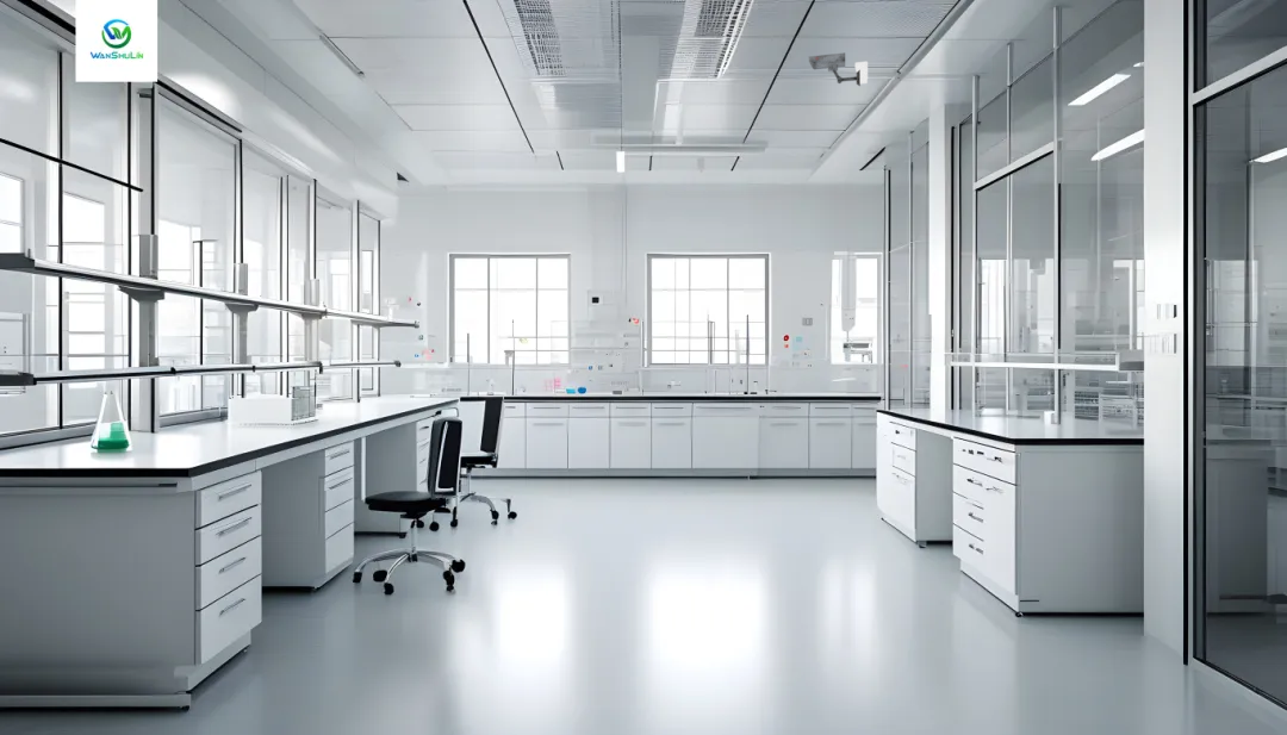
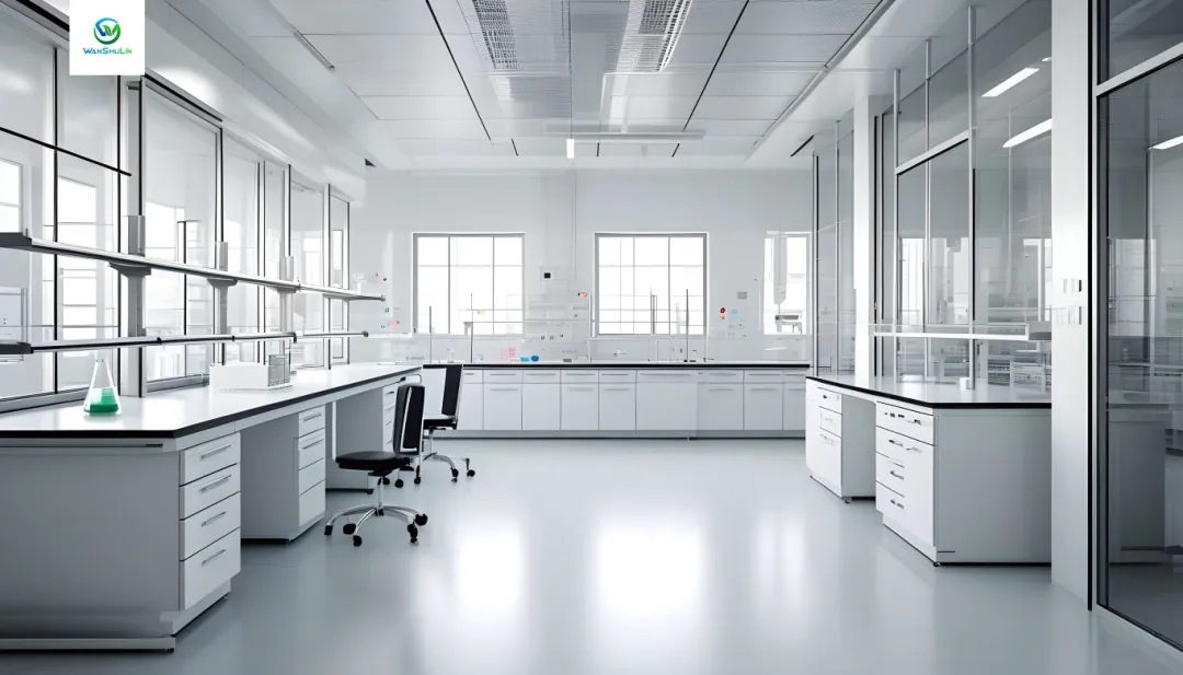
- security camera [808,51,869,87]
